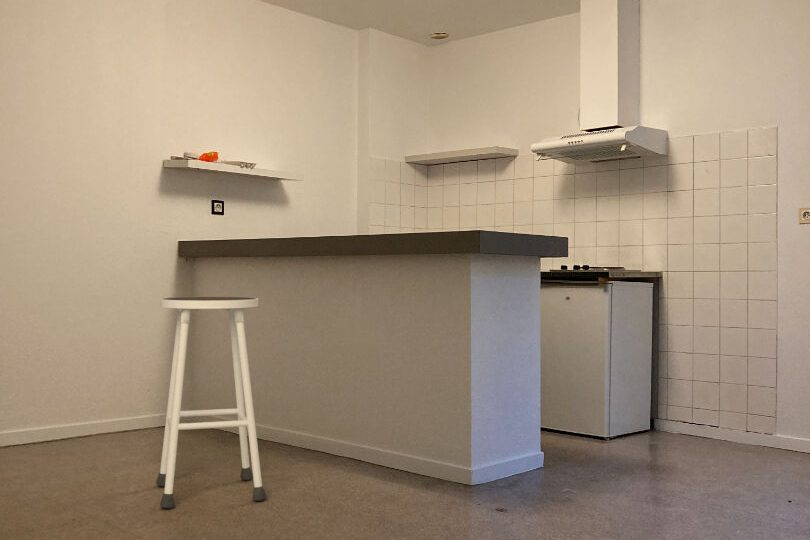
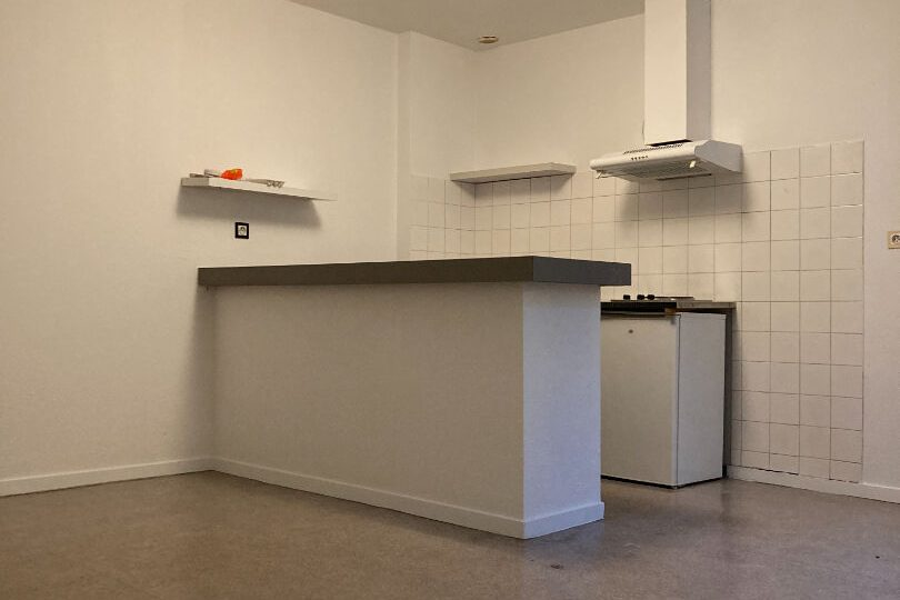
- stool [155,296,267,510]
